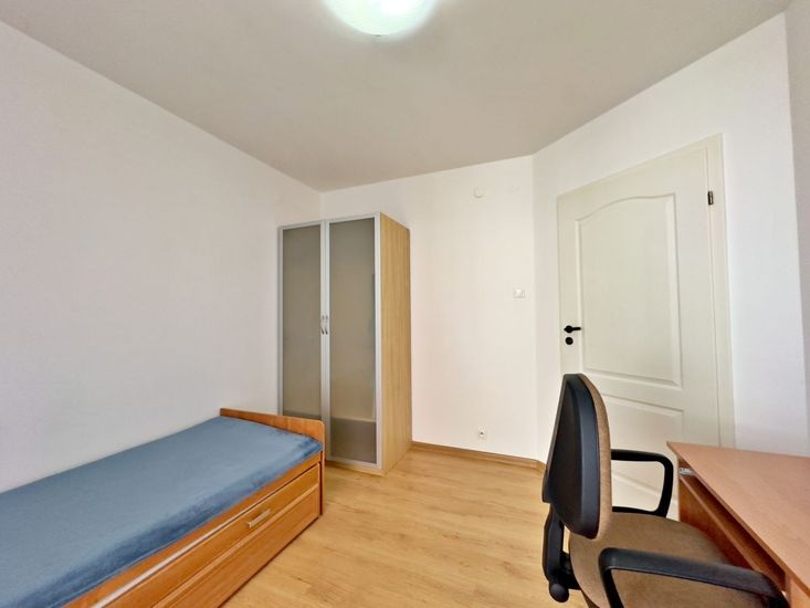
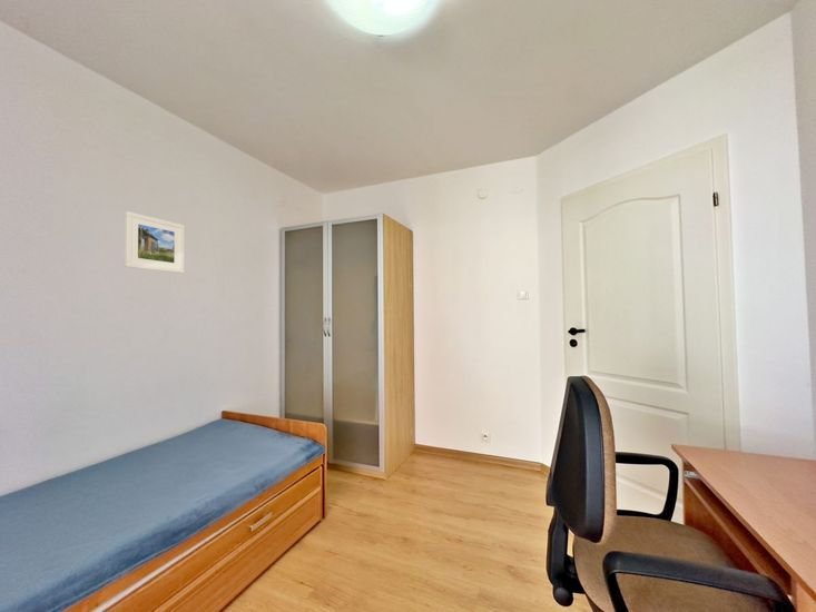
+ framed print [124,210,185,274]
